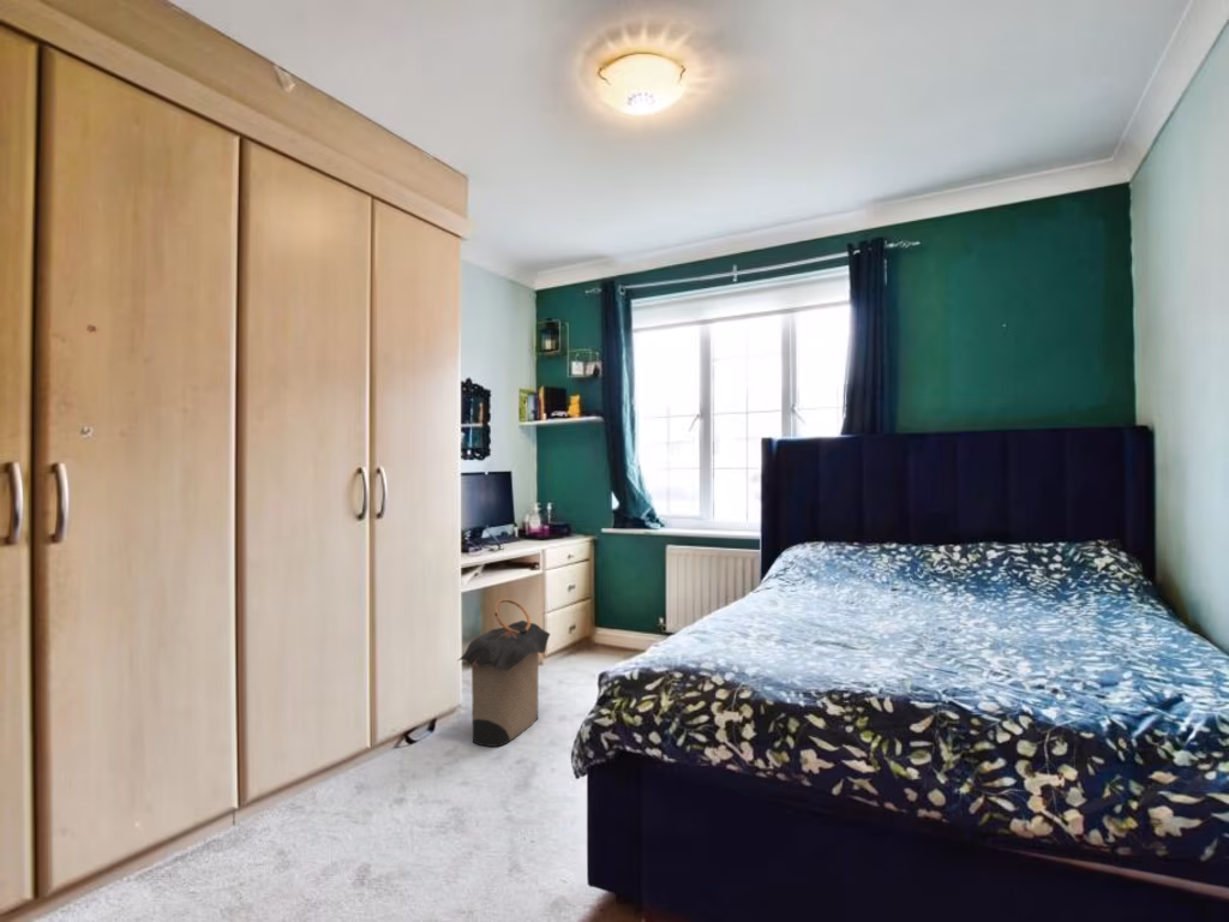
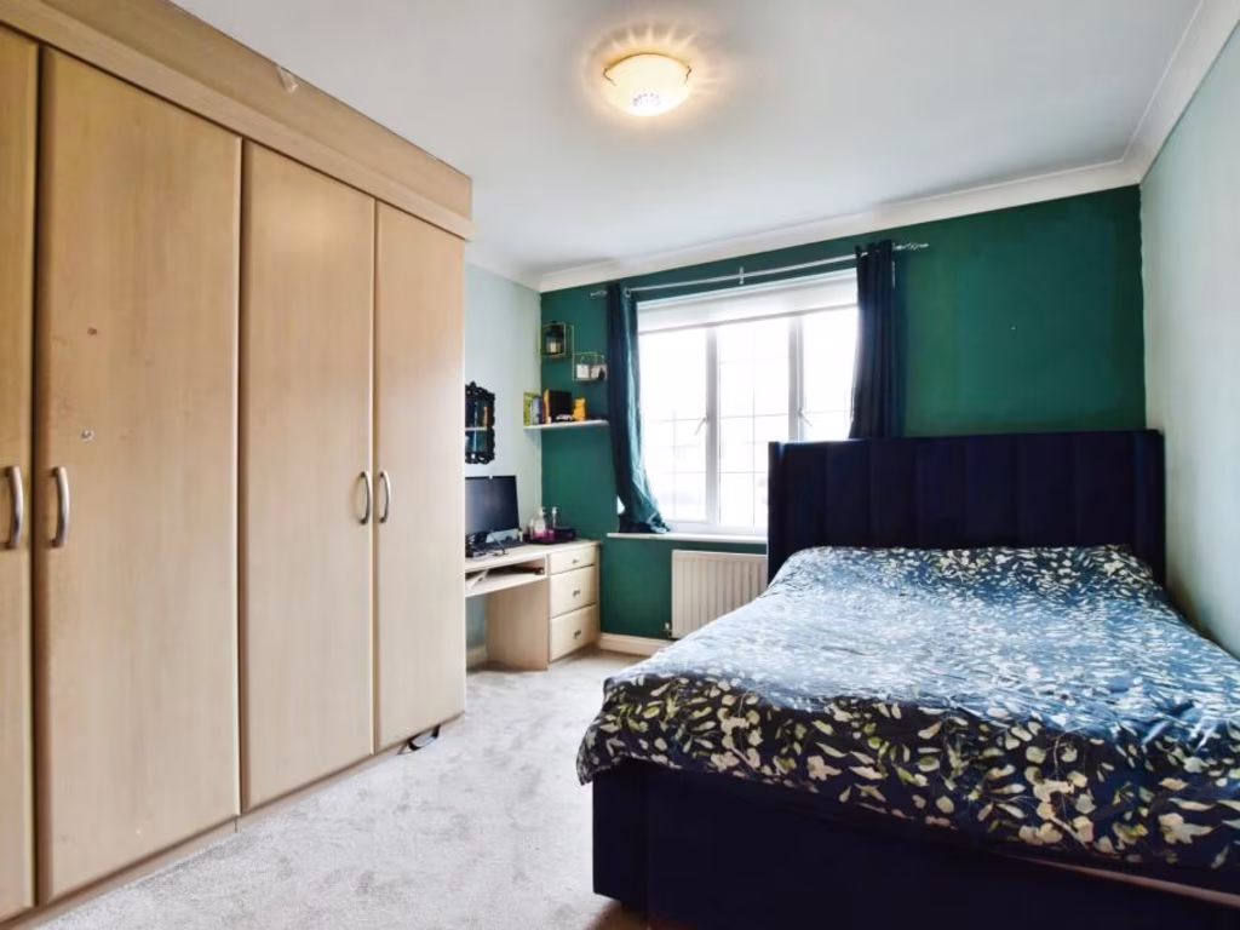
- laundry hamper [457,598,551,748]
